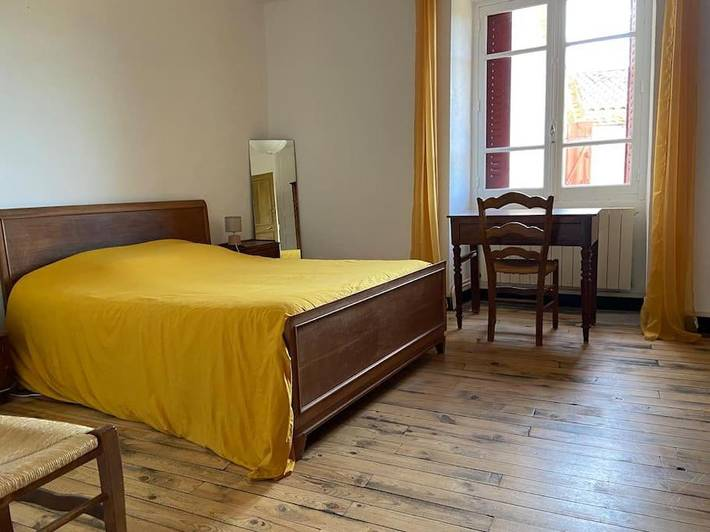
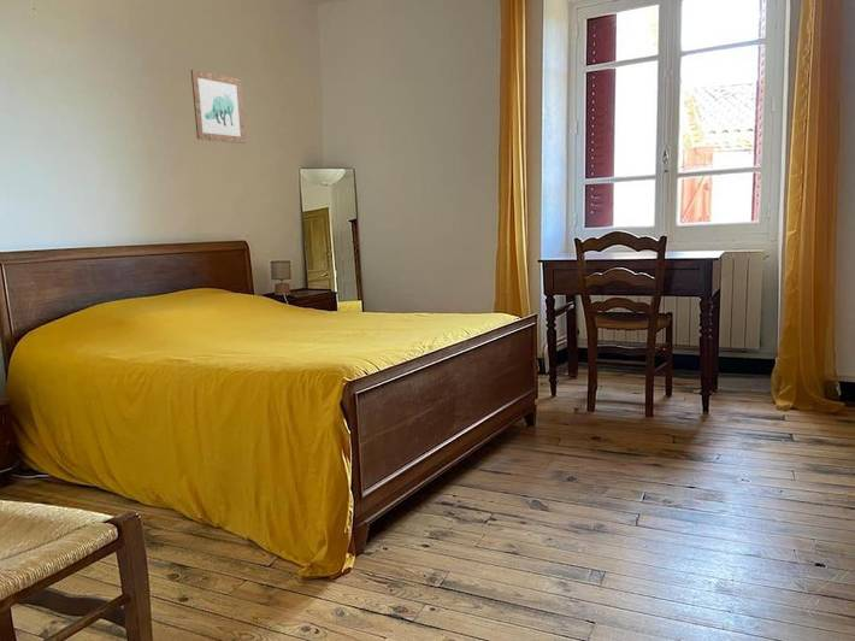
+ wall art [190,69,247,145]
